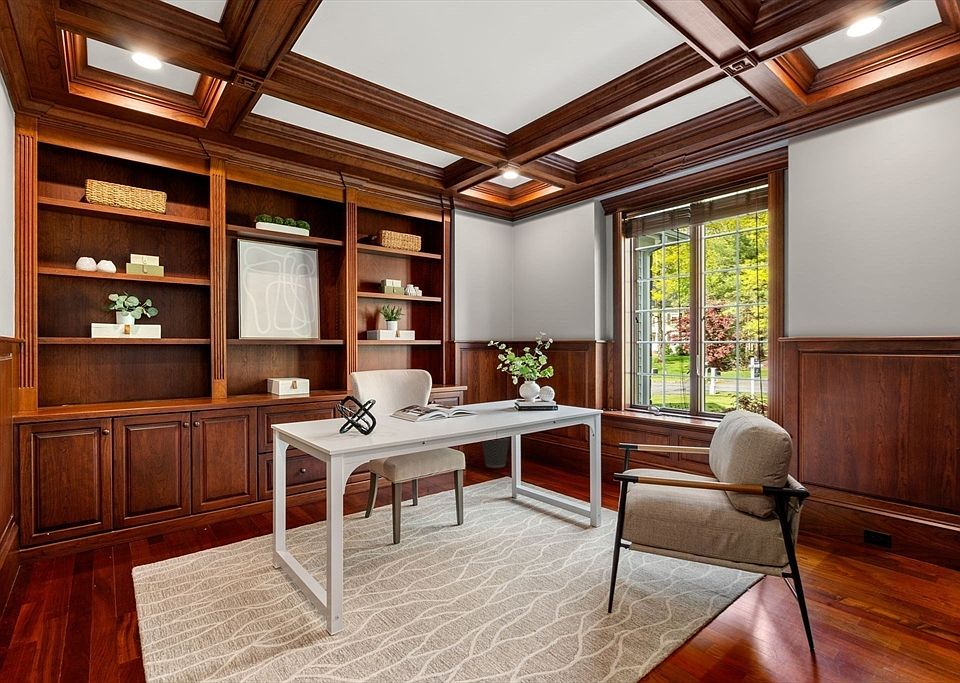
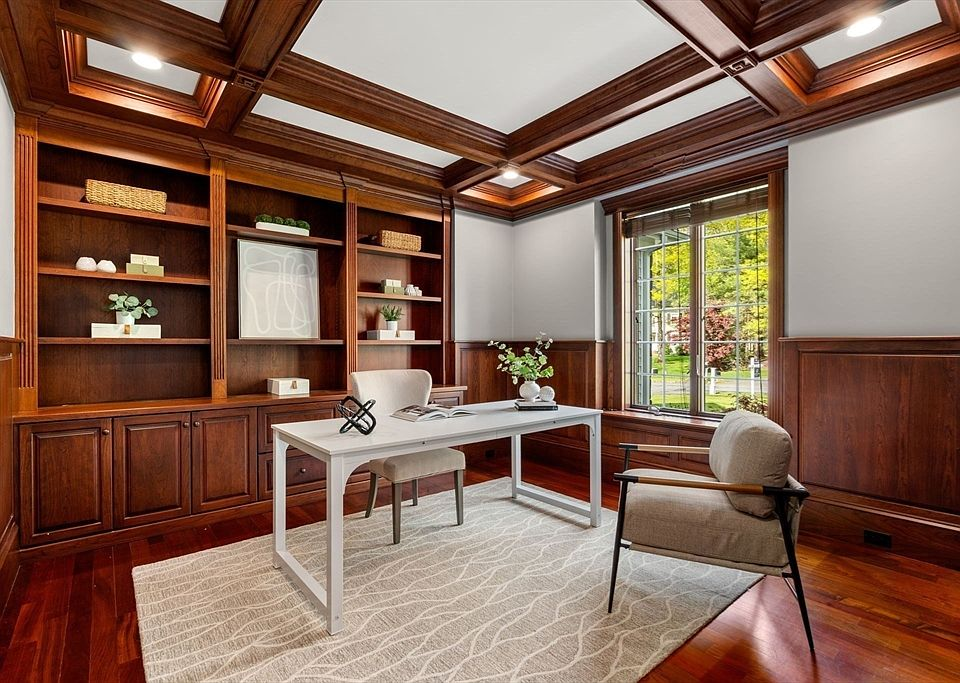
- wastebasket [481,437,511,469]
